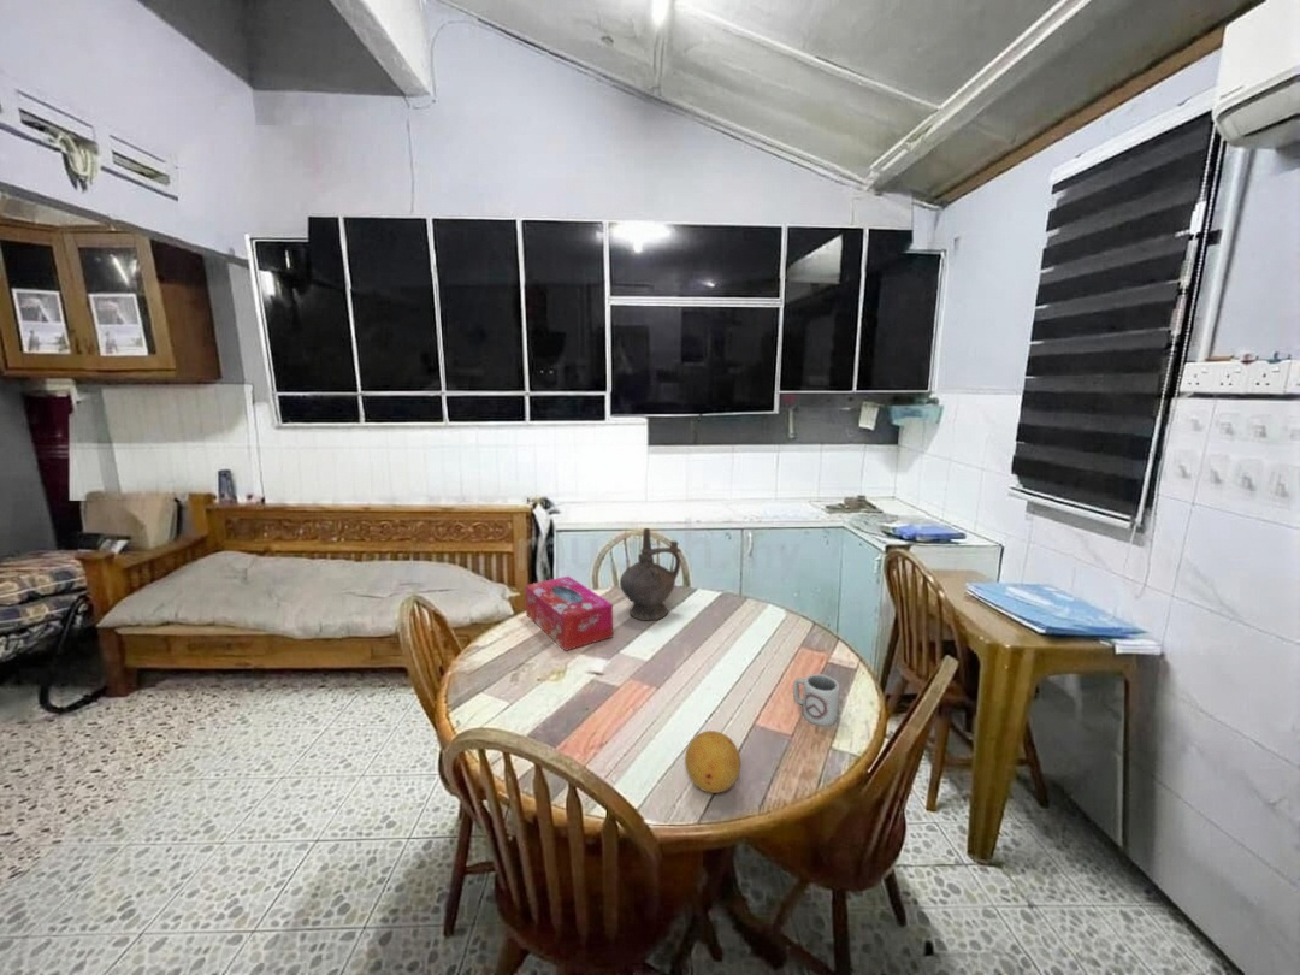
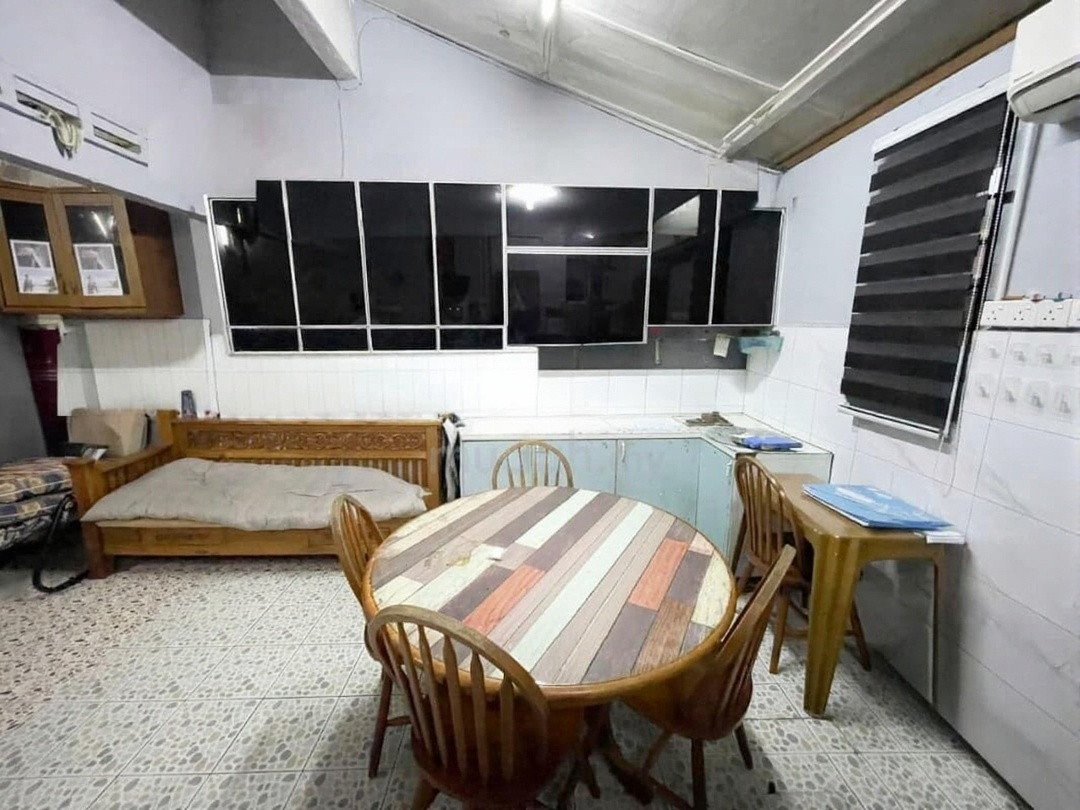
- tissue box [524,575,614,652]
- fruit [684,729,741,794]
- cup [793,673,841,727]
- ceremonial vessel [619,527,682,621]
